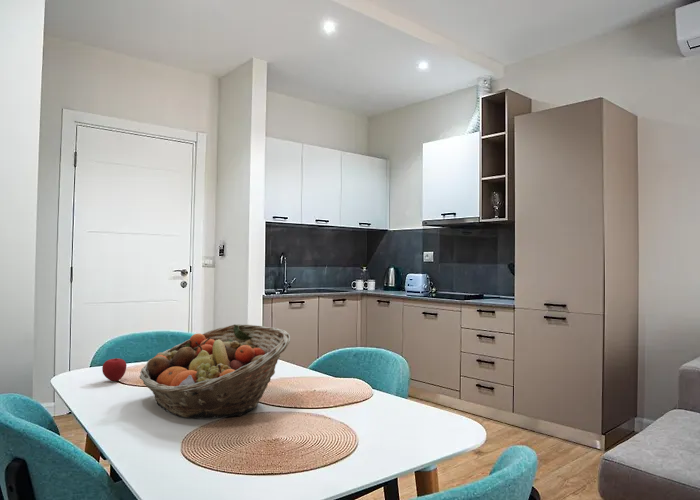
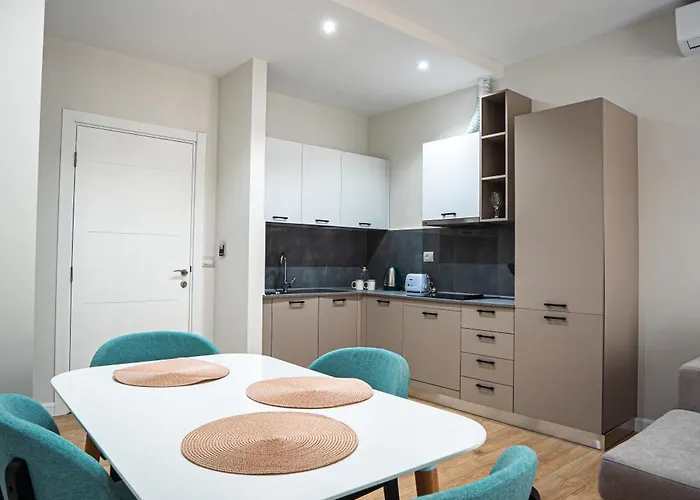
- fruit basket [139,323,291,419]
- apple [101,357,128,382]
